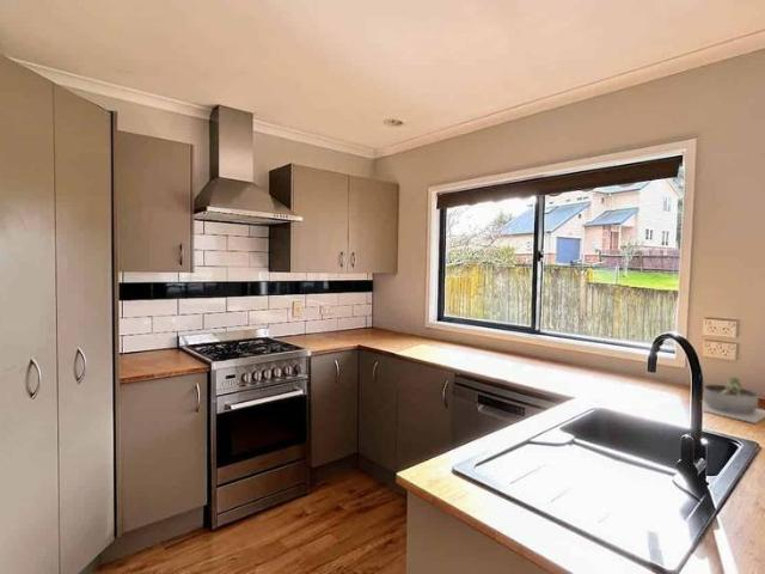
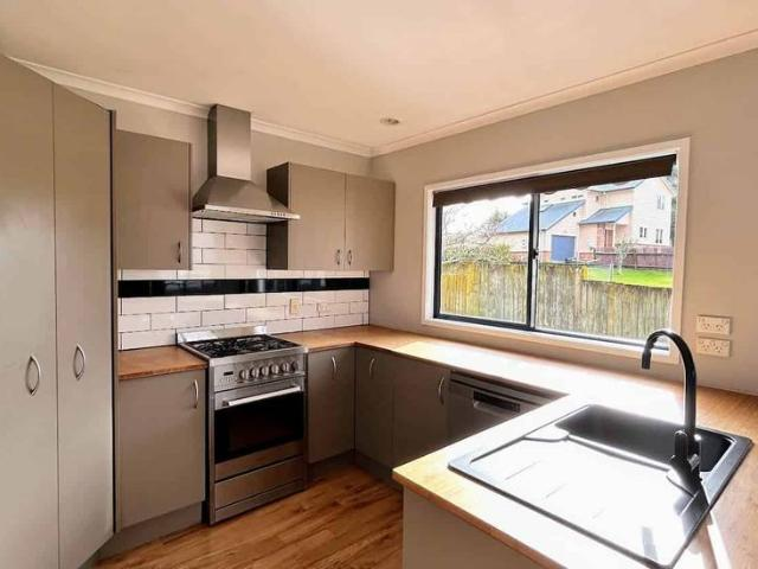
- succulent planter [702,374,765,425]
